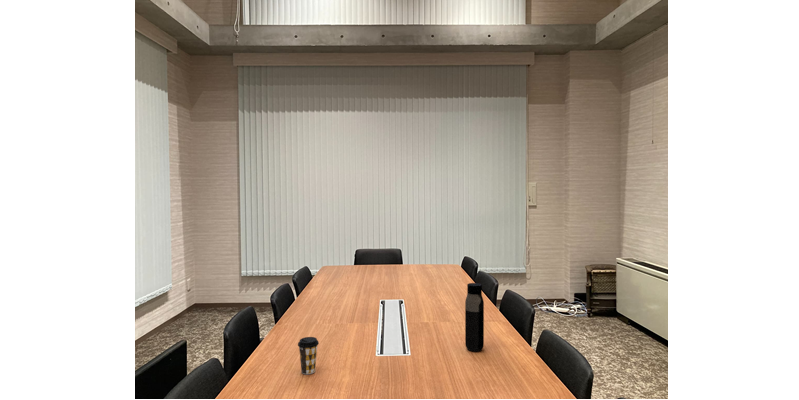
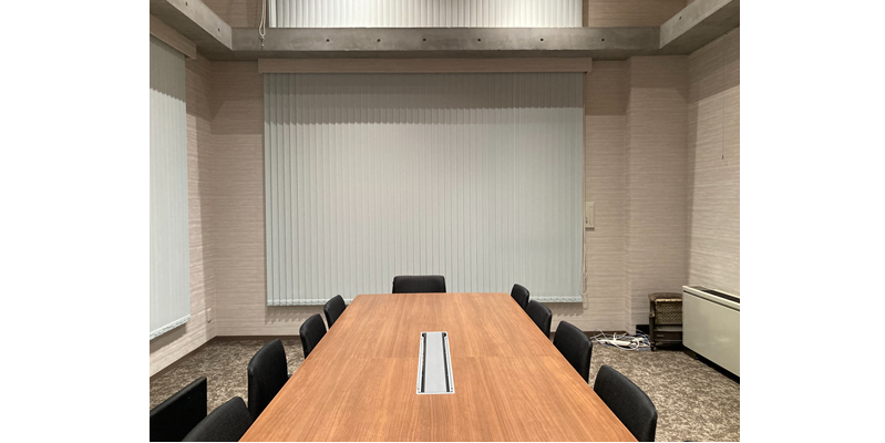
- water bottle [464,282,485,353]
- coffee cup [297,336,320,375]
